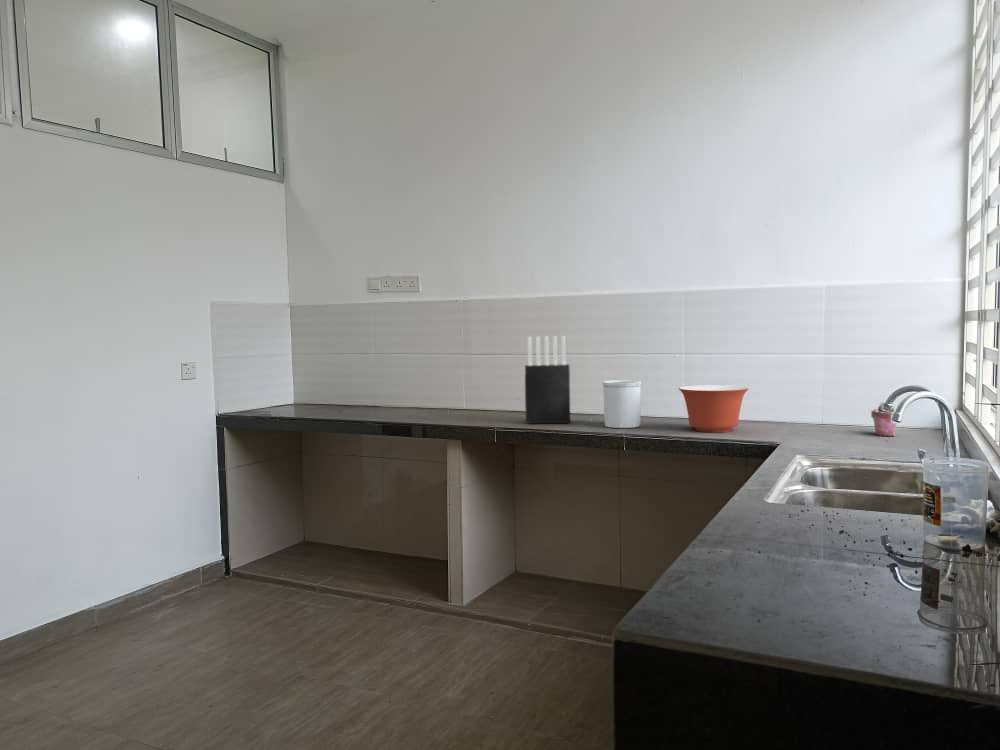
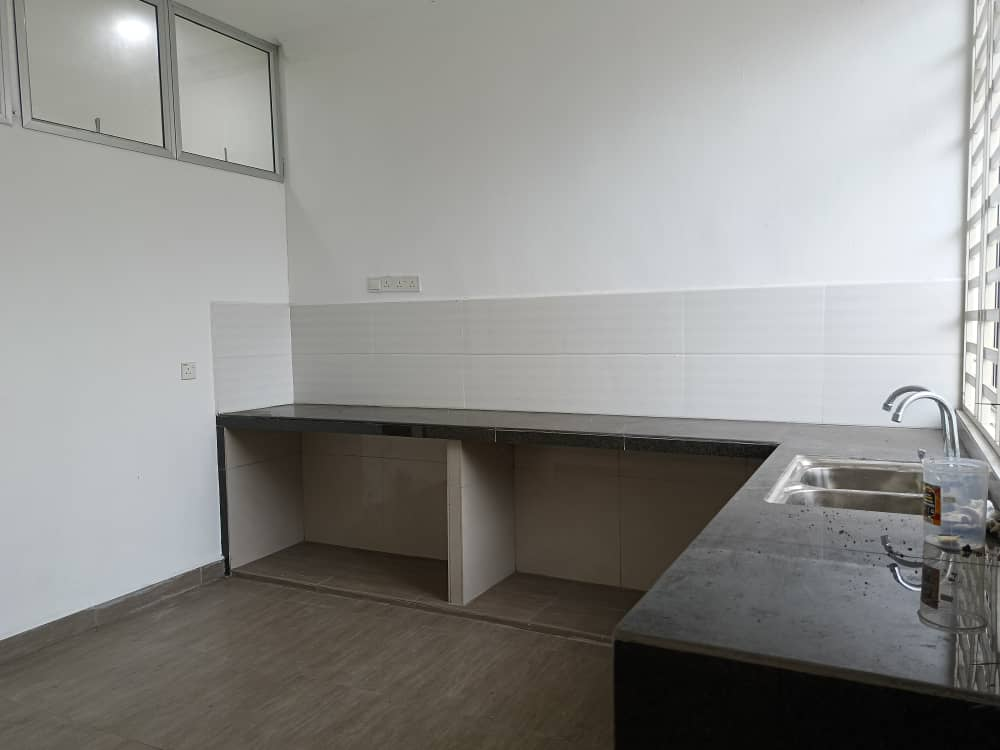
- potted succulent [870,401,898,437]
- mixing bowl [678,384,750,434]
- utensil holder [602,379,642,429]
- knife block [524,335,571,425]
